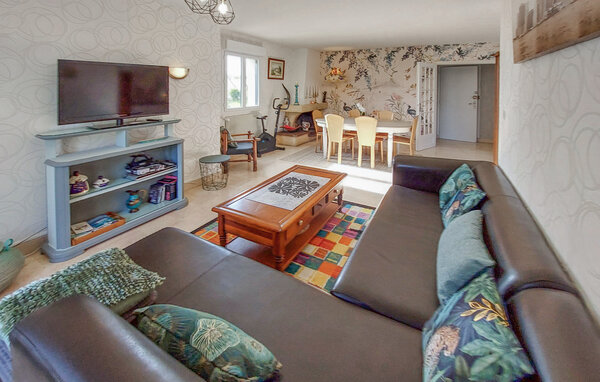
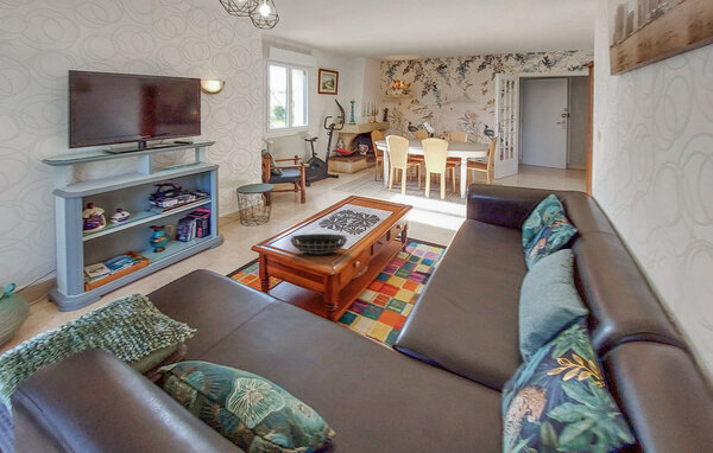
+ decorative bowl [289,232,348,255]
